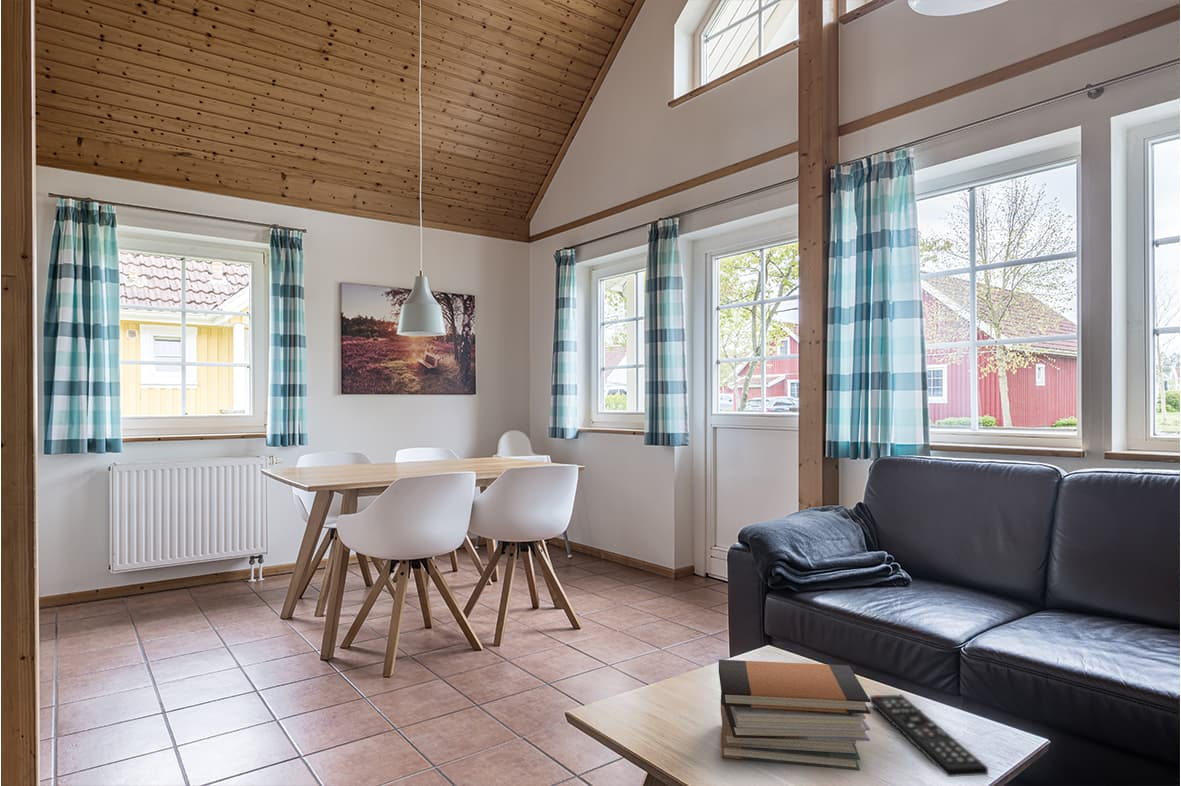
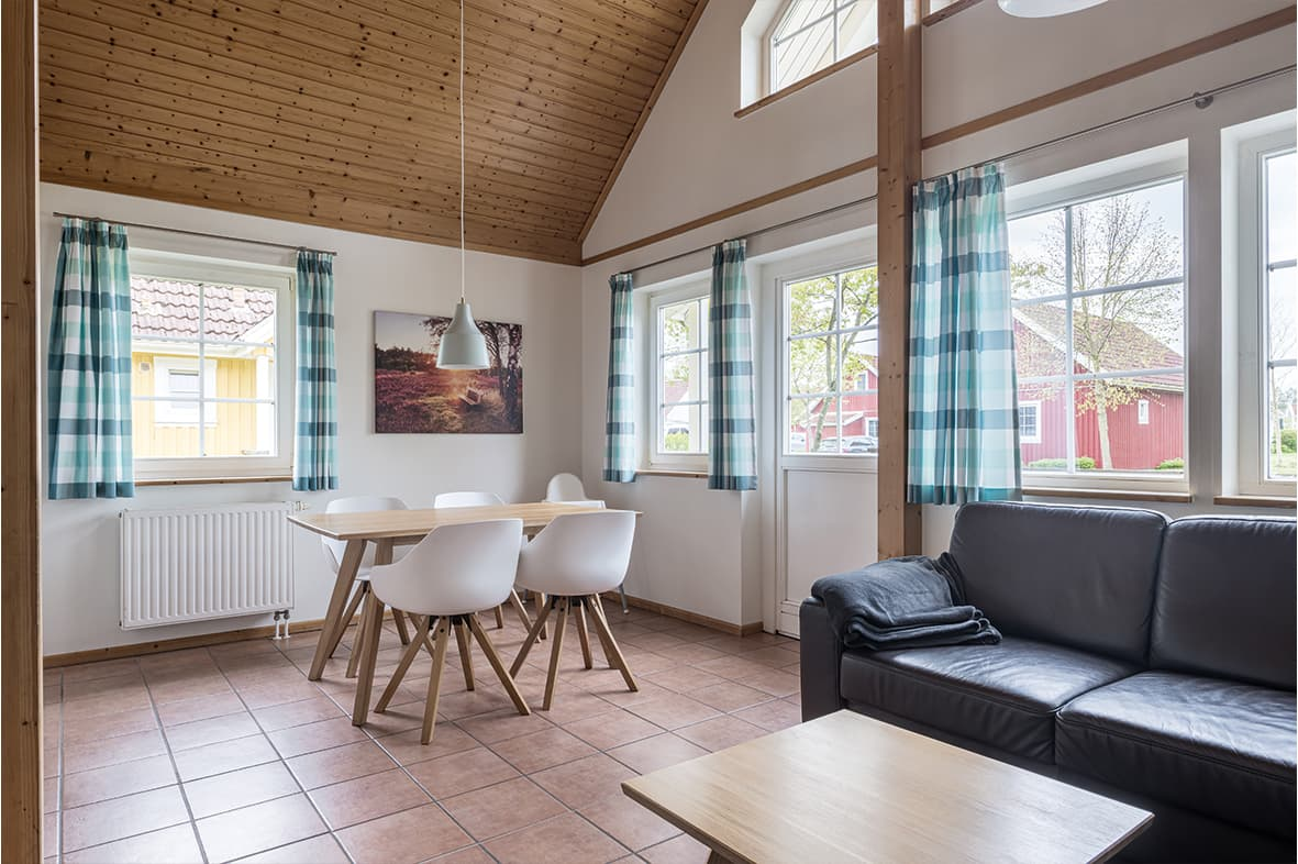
- book stack [718,659,871,772]
- remote control [869,694,989,778]
